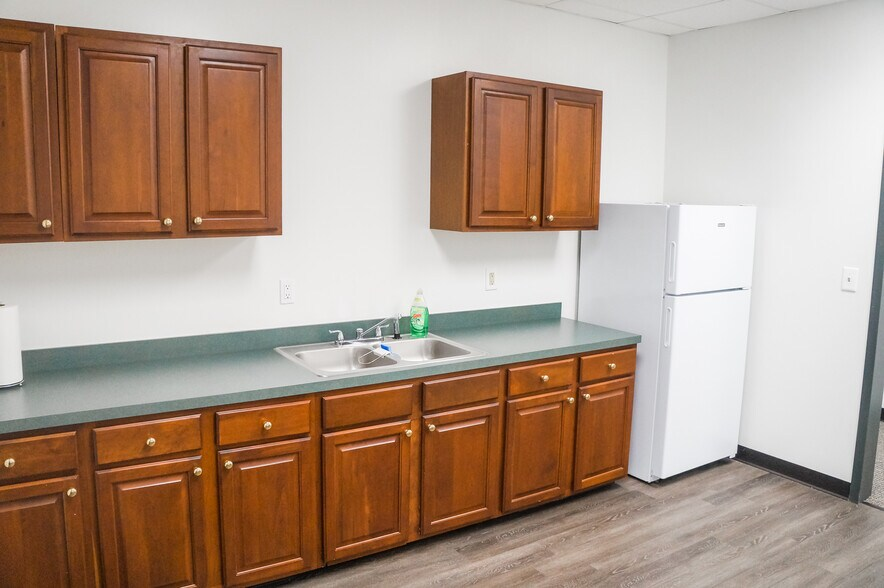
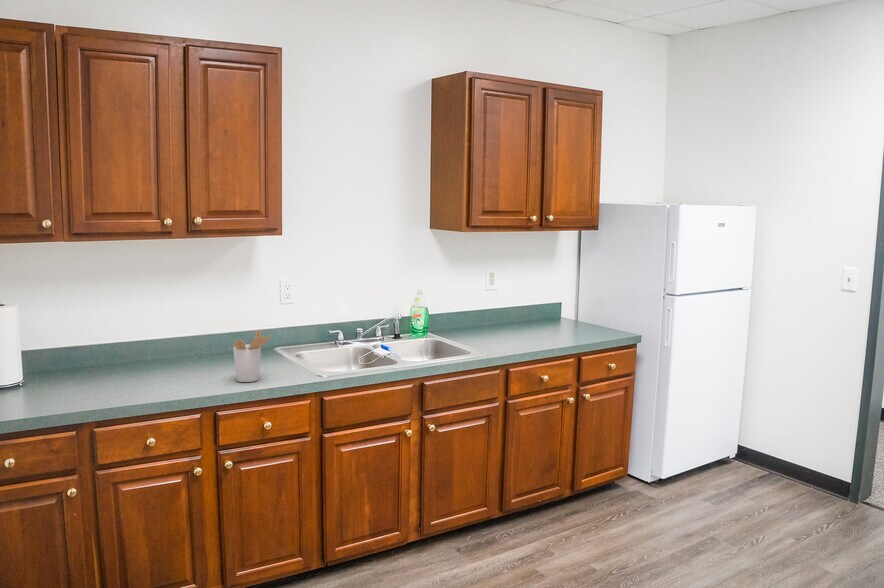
+ utensil holder [232,328,273,383]
